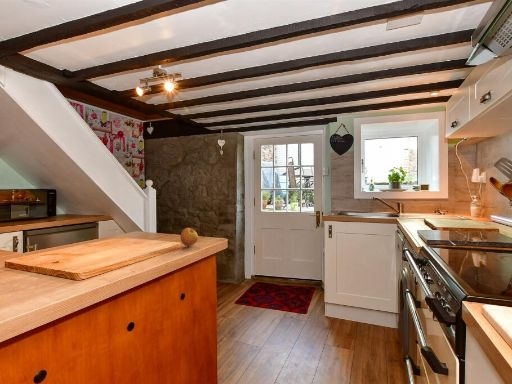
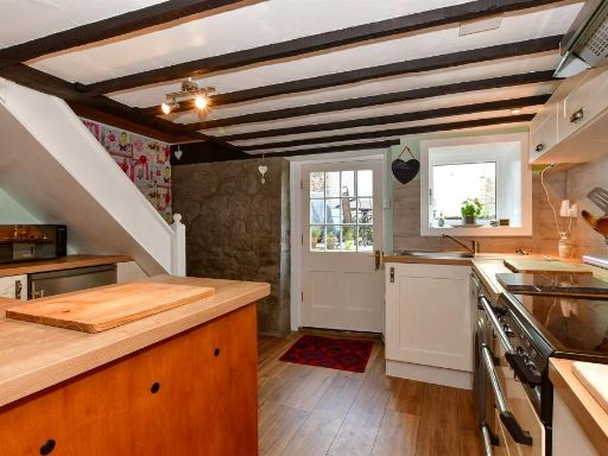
- apple [179,227,199,247]
